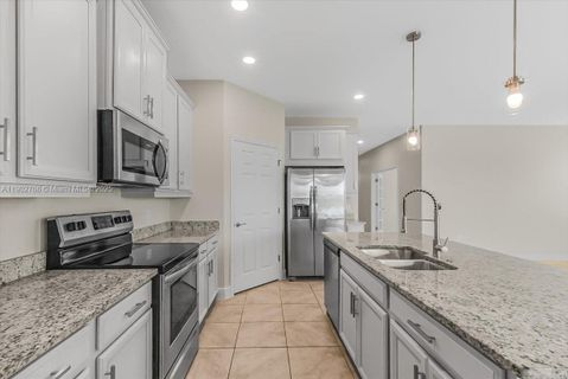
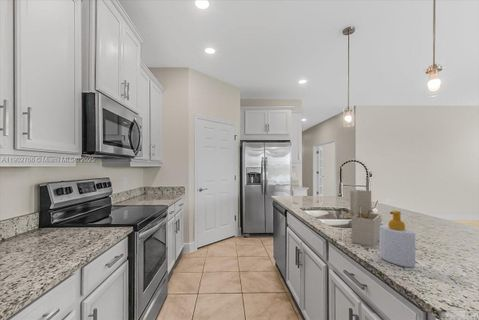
+ soap bottle [379,210,416,268]
+ utensil holder [339,189,382,247]
